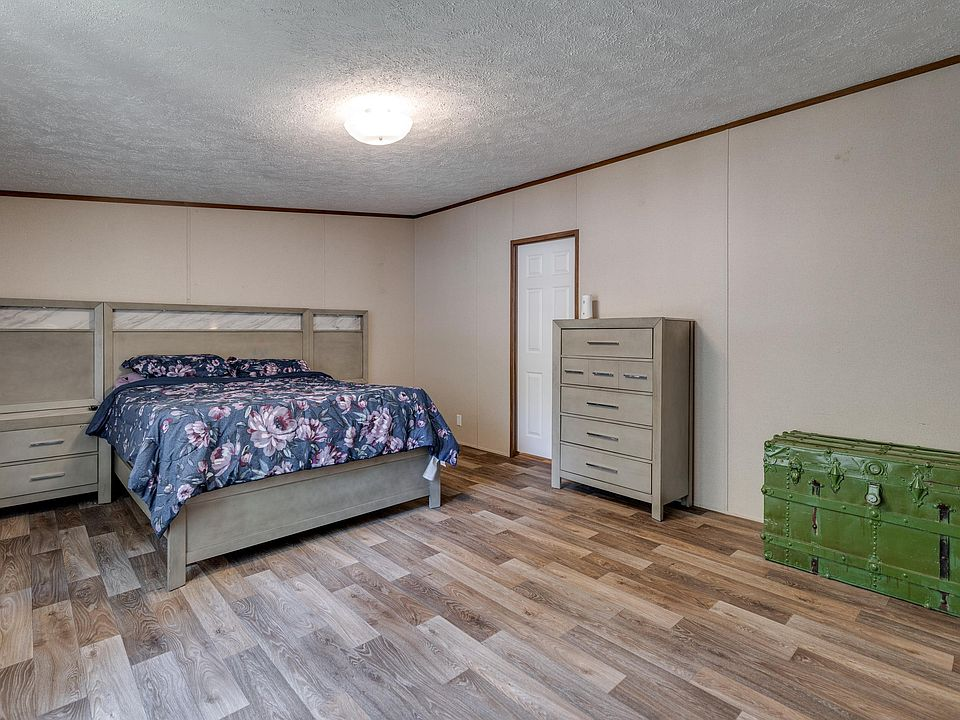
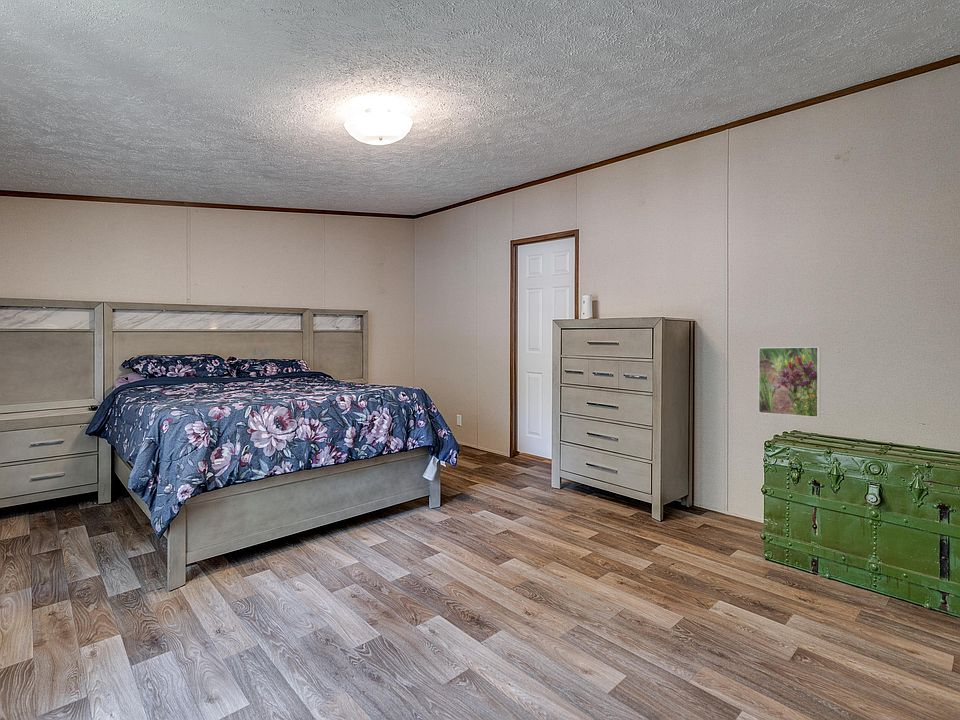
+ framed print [757,346,821,418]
